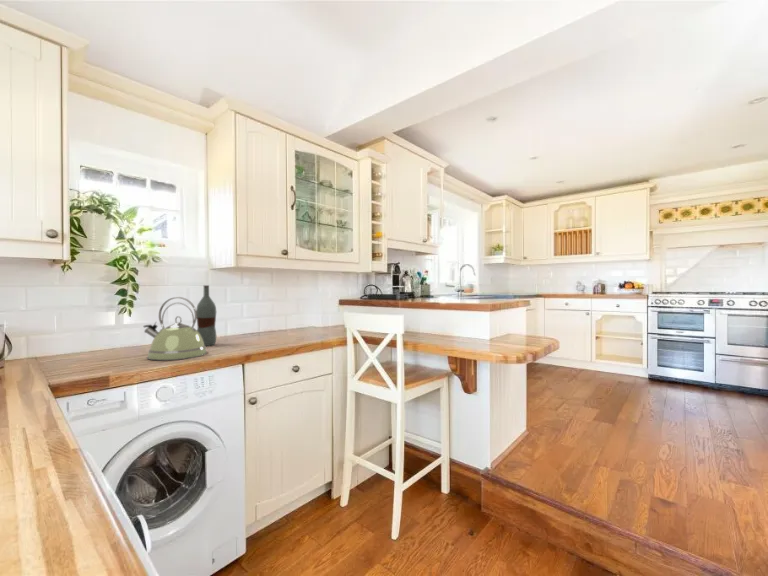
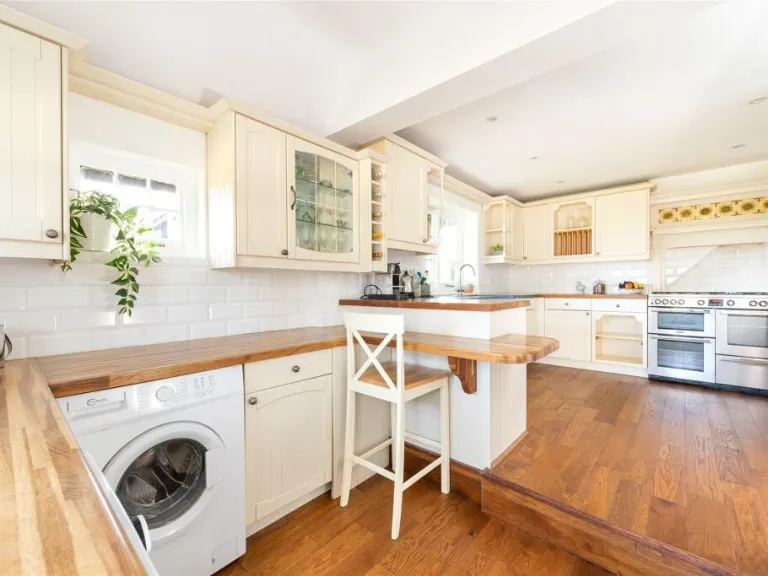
- kettle [142,296,208,361]
- bottle [196,284,217,347]
